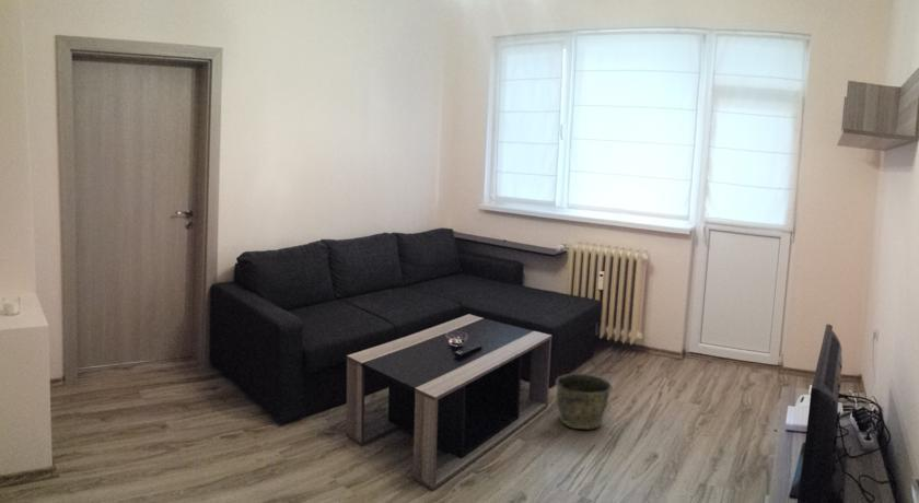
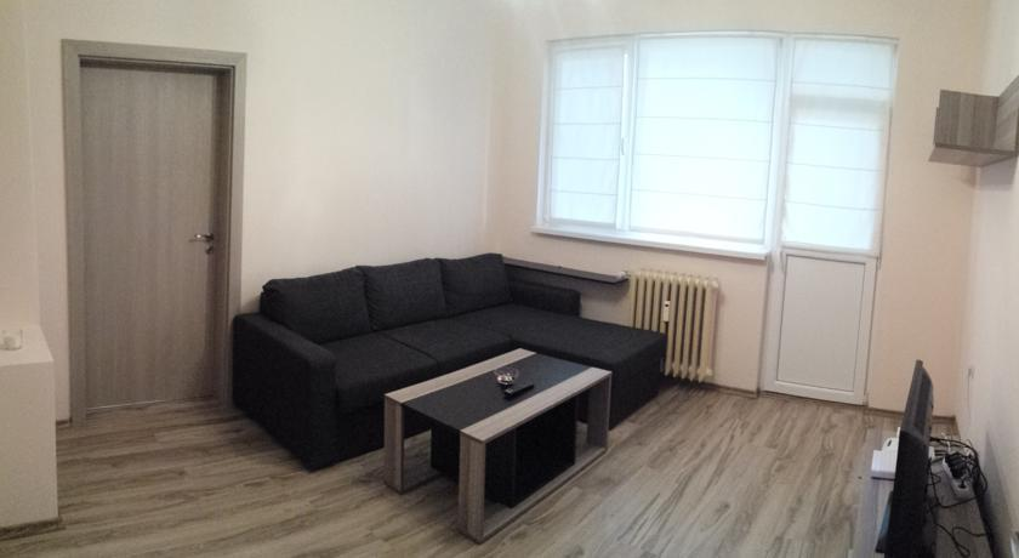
- bucket [555,373,614,431]
